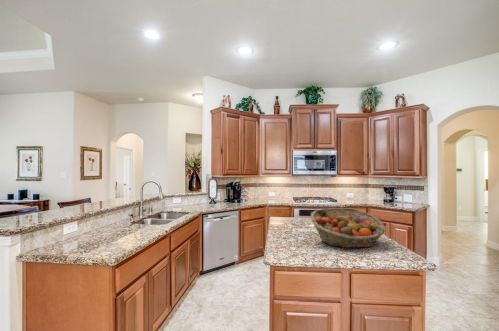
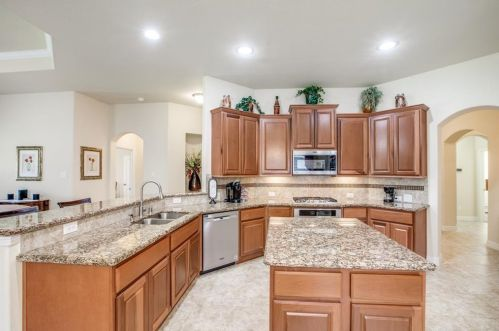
- fruit basket [310,207,387,249]
